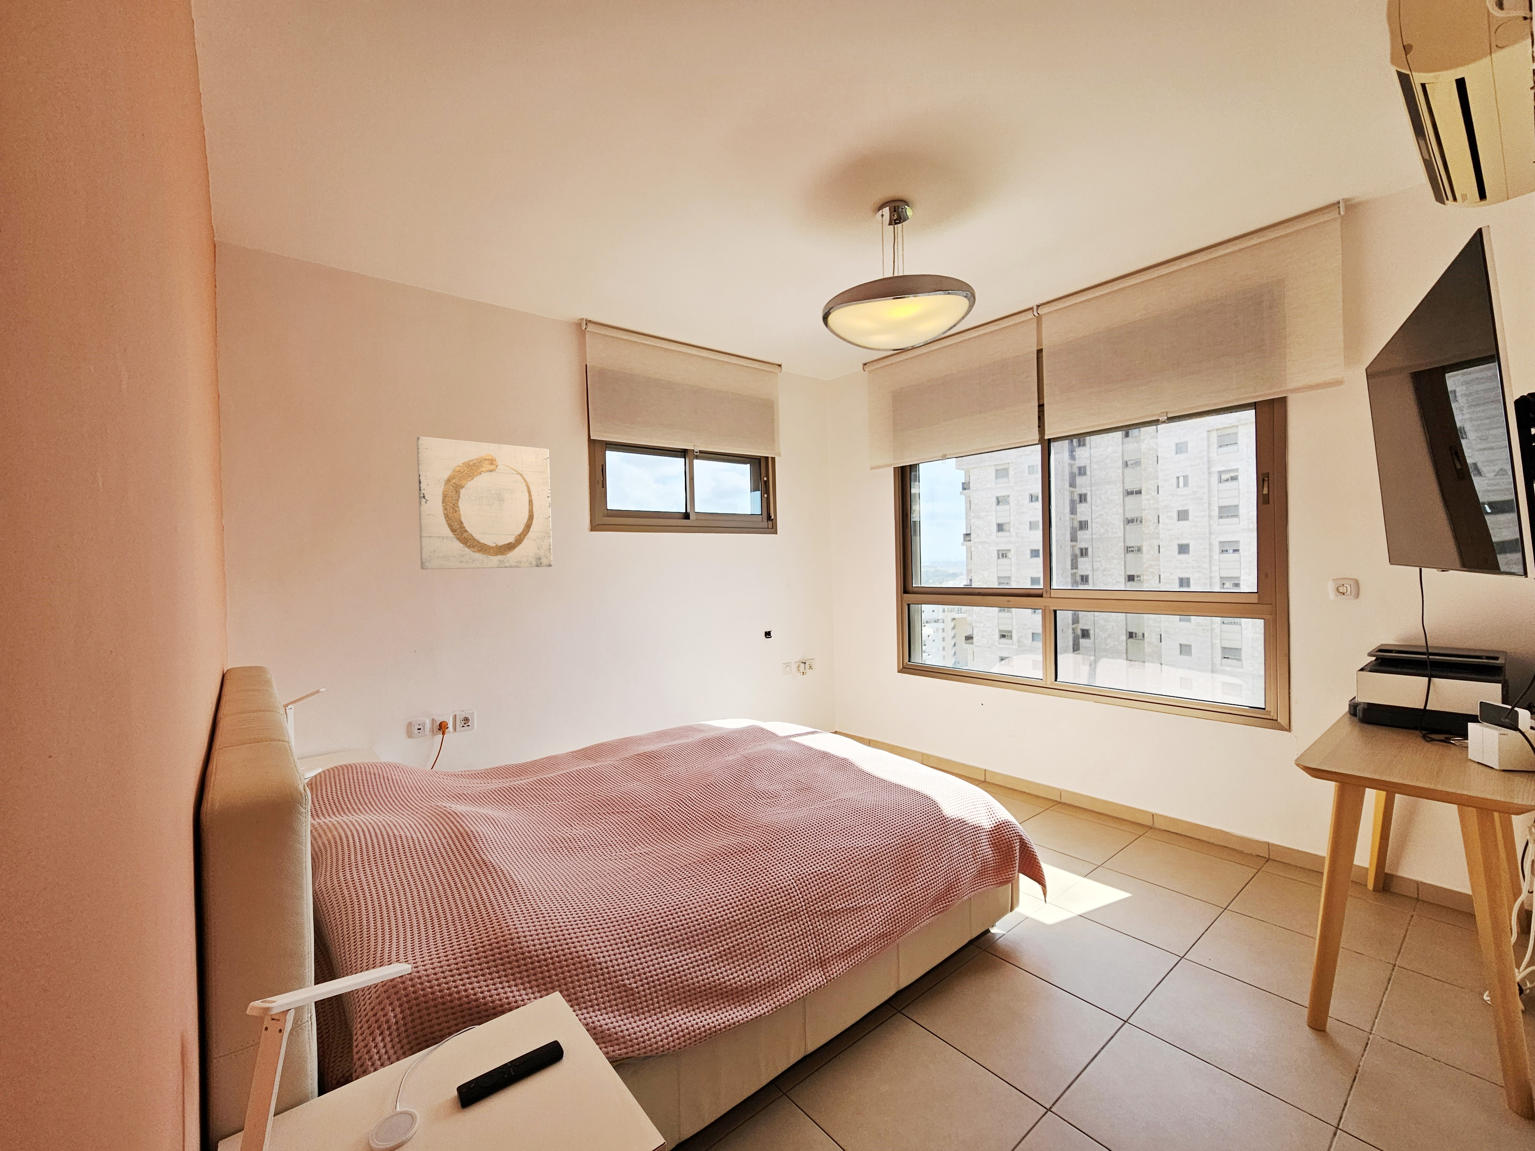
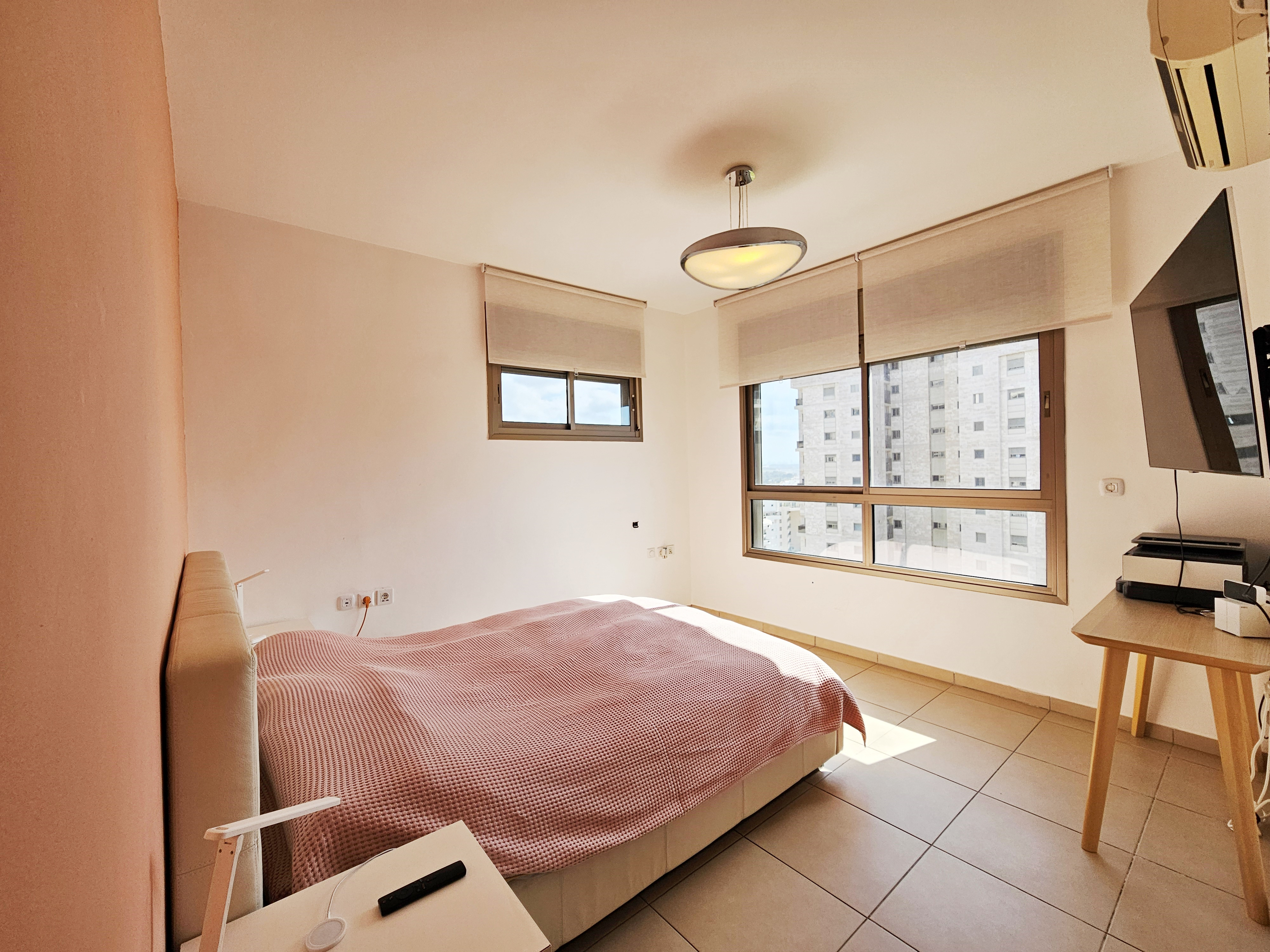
- wall art [416,436,552,569]
